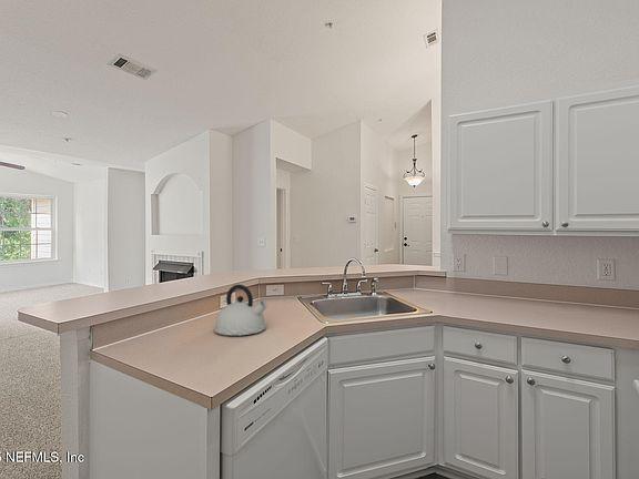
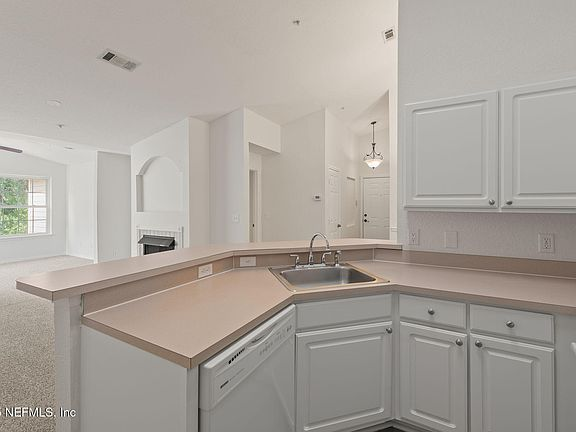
- kettle [213,284,268,337]
